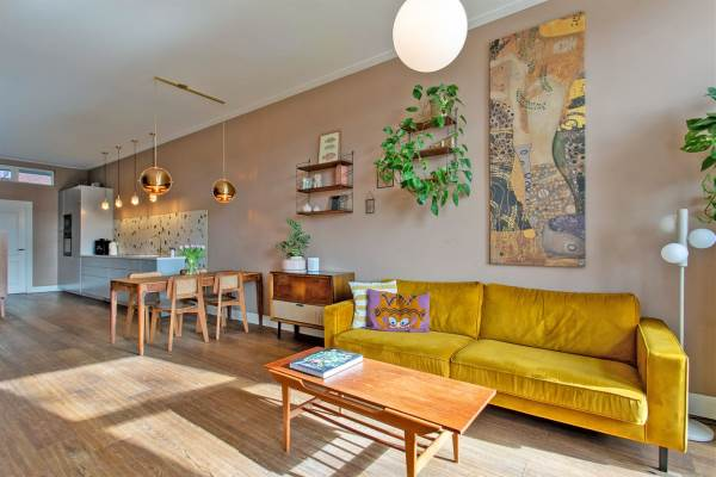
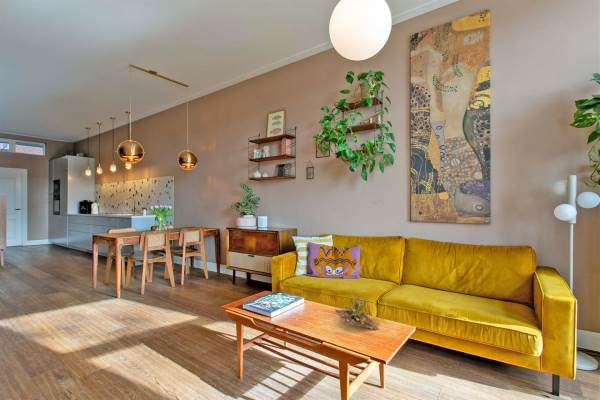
+ succulent plant [334,295,379,331]
